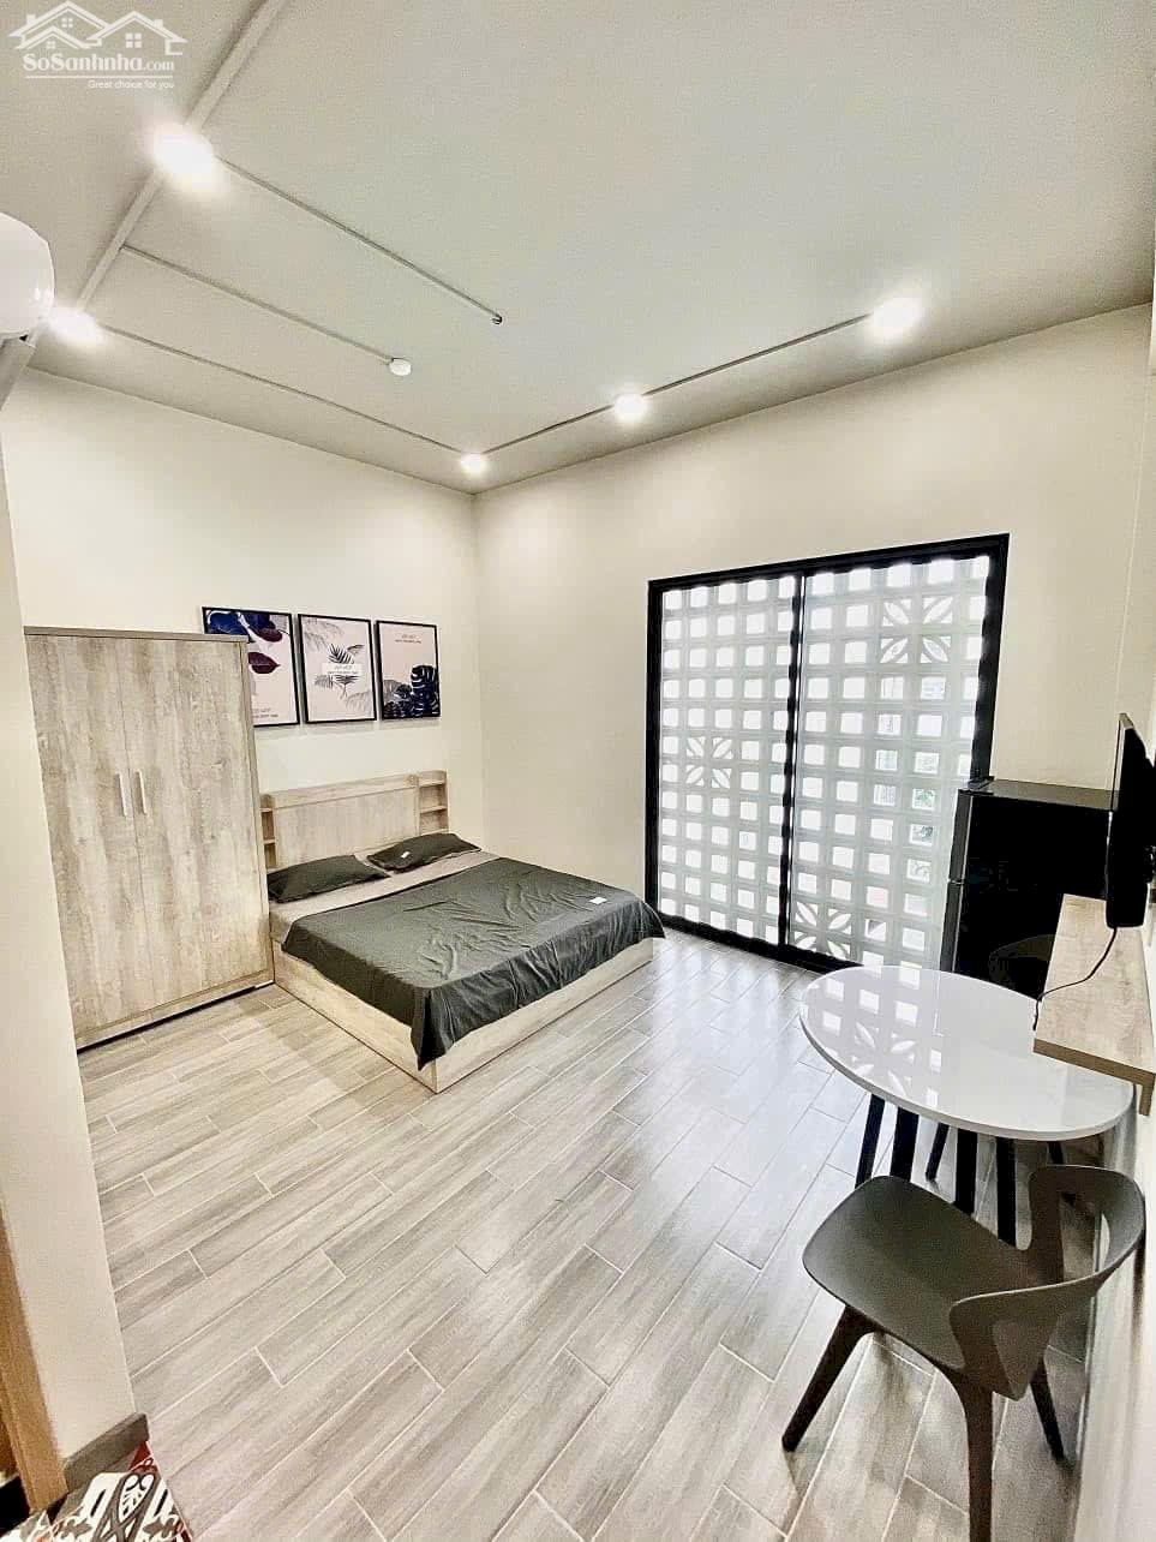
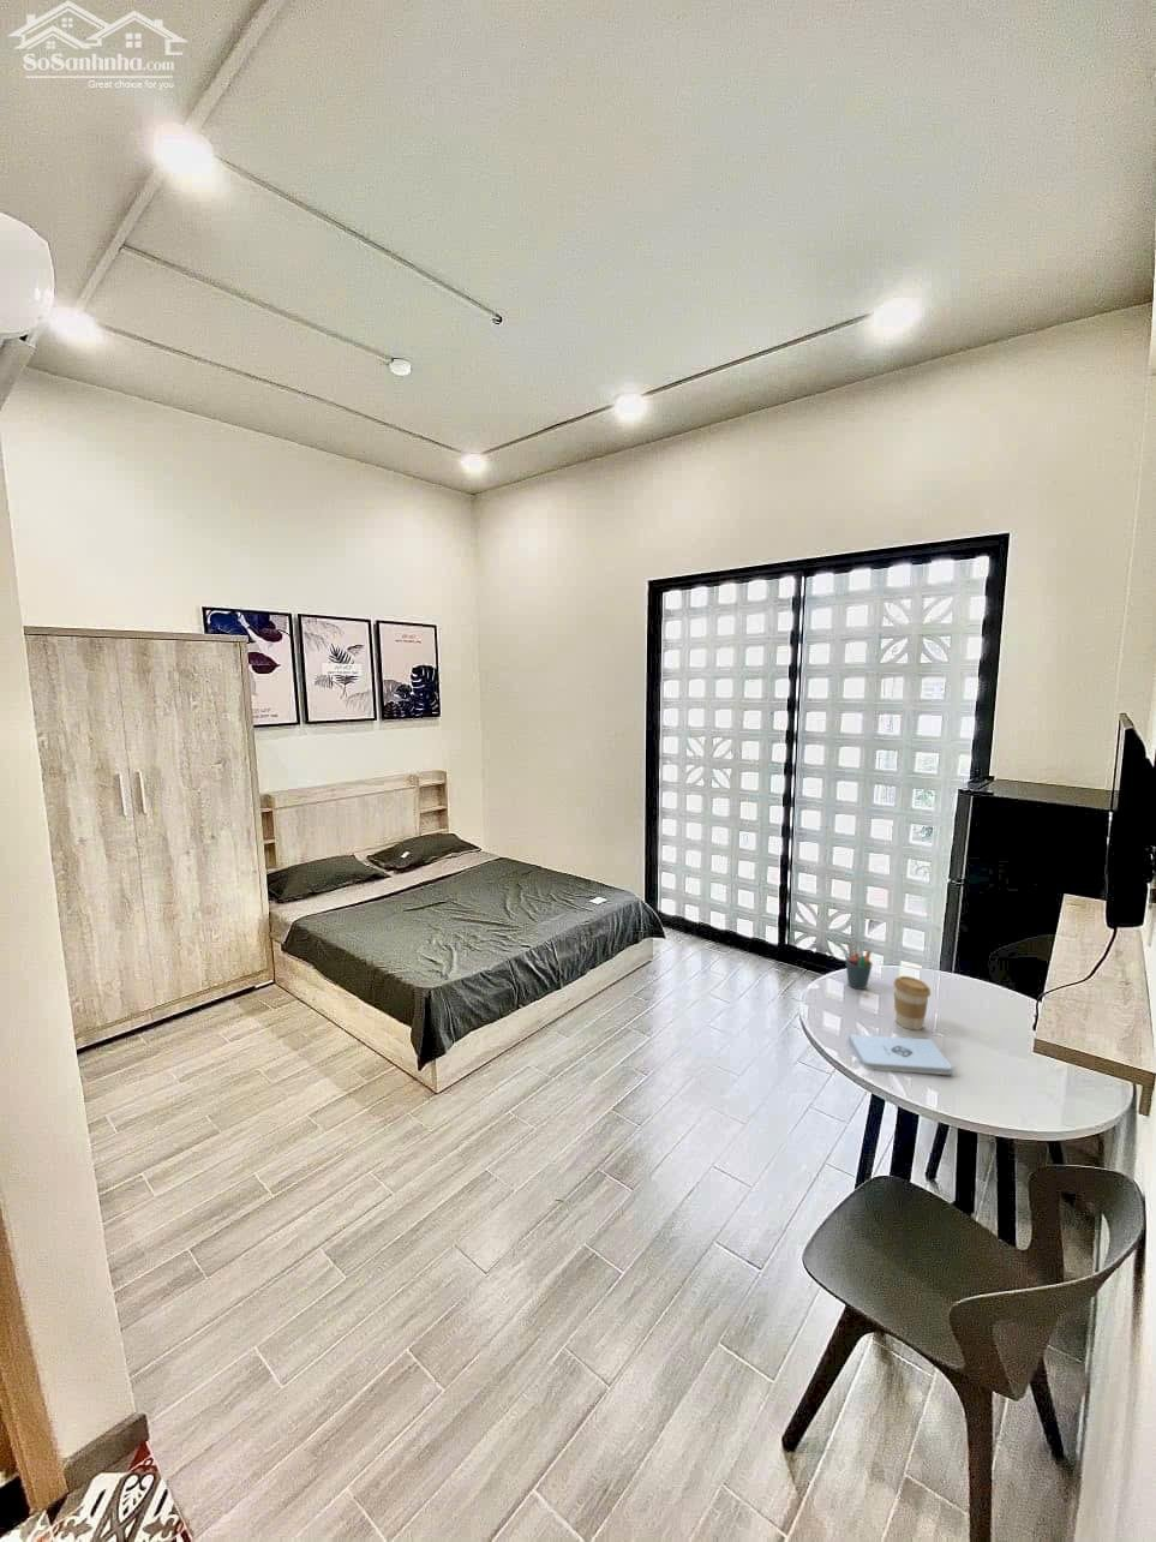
+ coffee cup [892,975,931,1031]
+ notepad [848,1033,953,1076]
+ pen holder [844,942,874,991]
